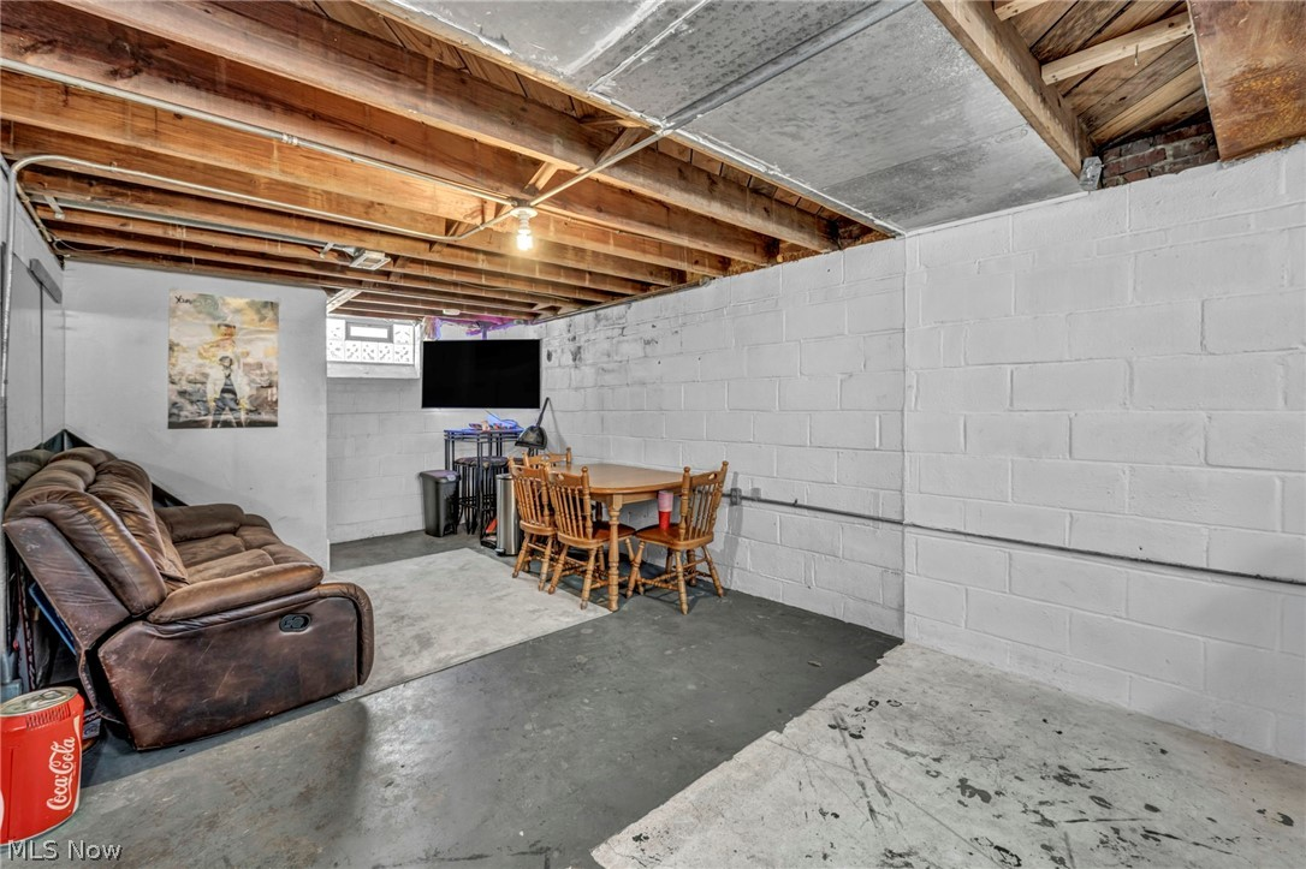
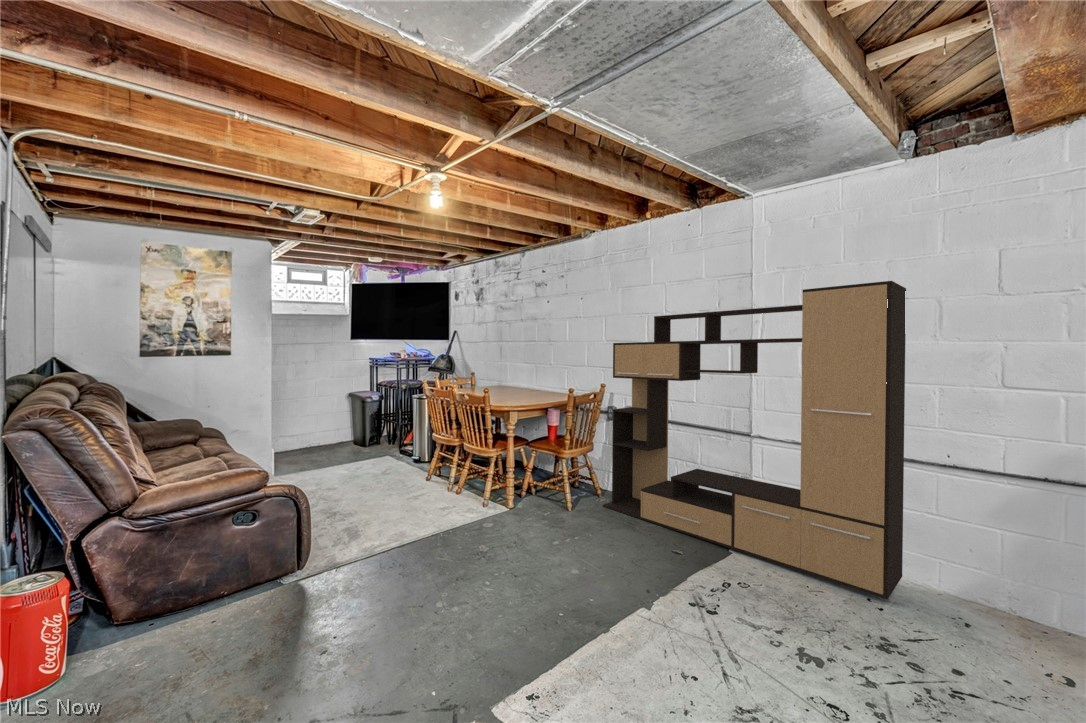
+ media console [602,280,907,600]
